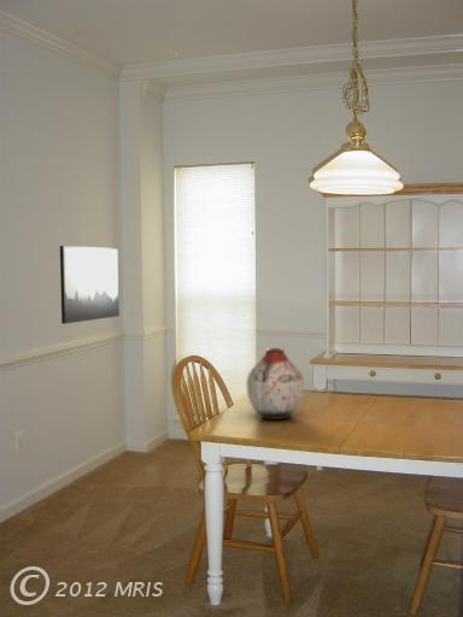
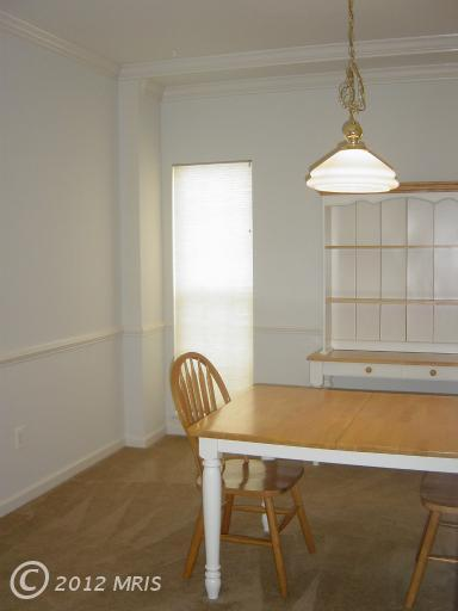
- wall art [59,245,121,325]
- vase [246,347,305,421]
